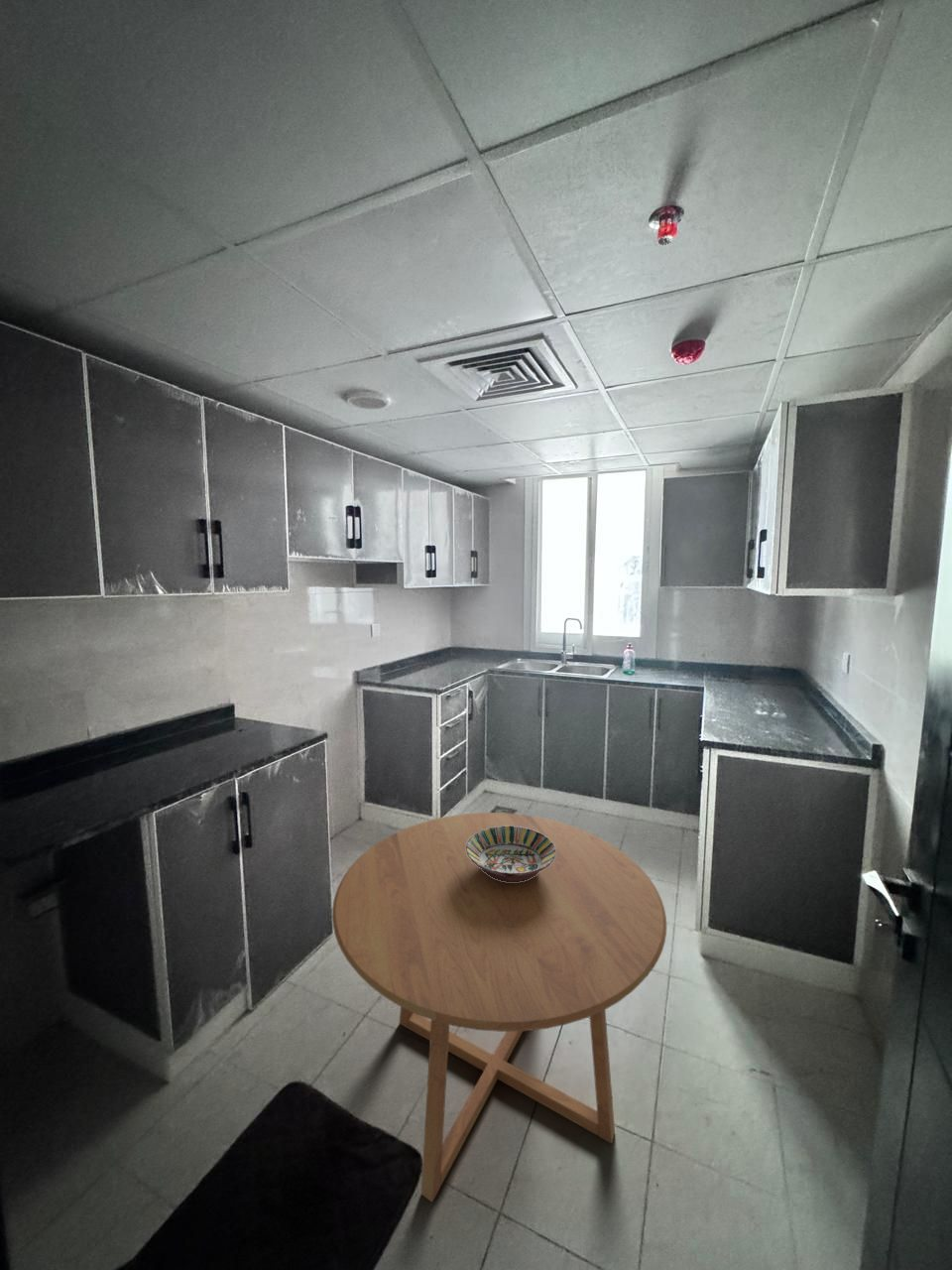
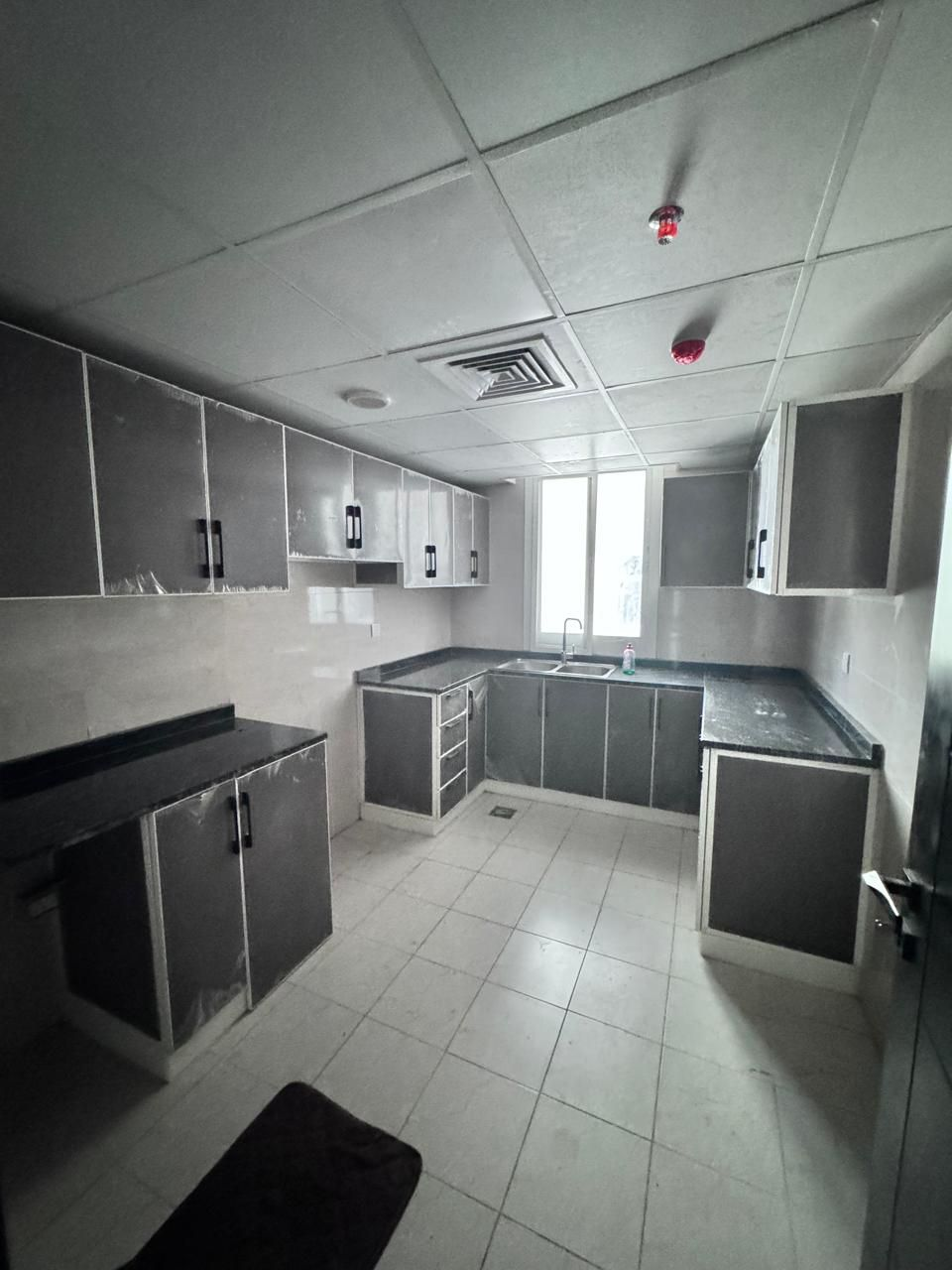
- dining table [331,812,667,1204]
- serving bowl [466,826,556,882]
